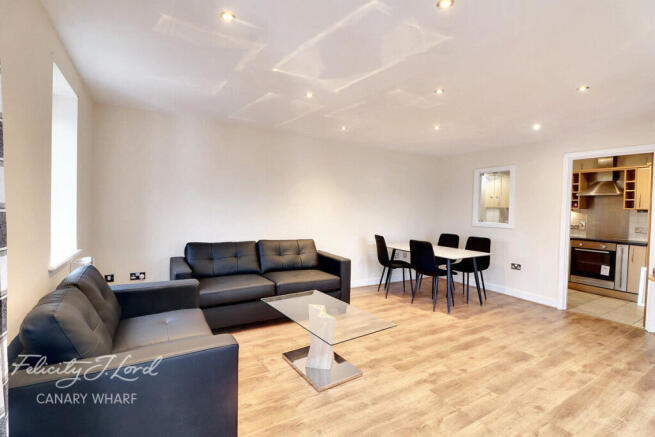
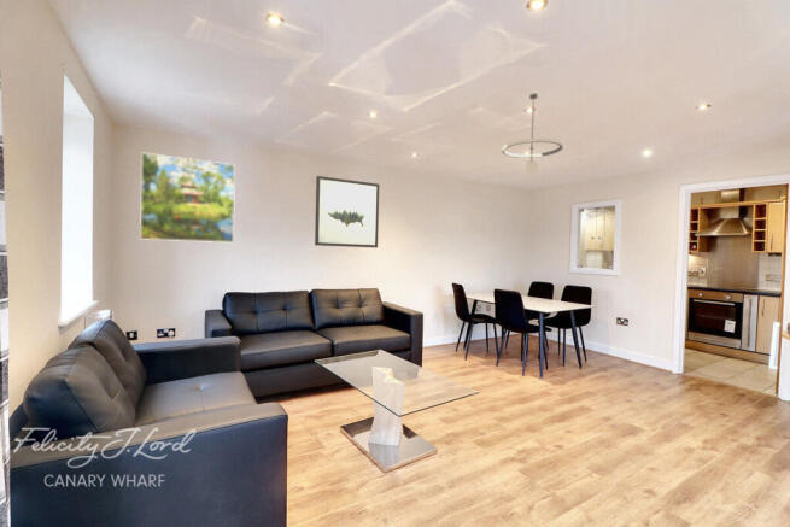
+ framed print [139,151,236,244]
+ wall art [314,175,380,248]
+ pendant light [502,93,564,175]
